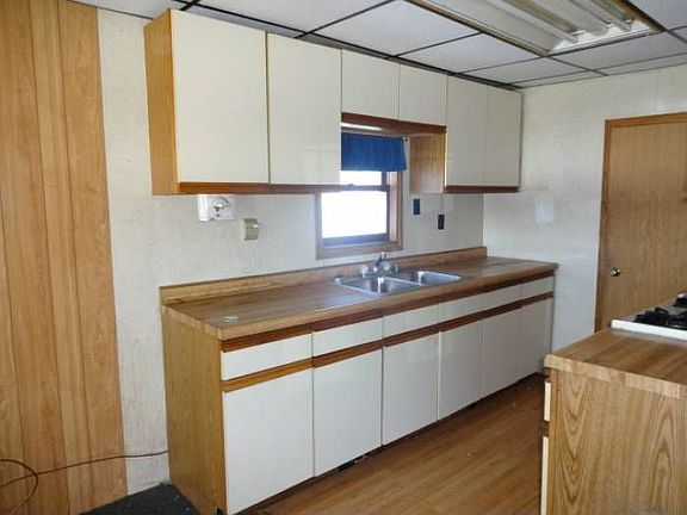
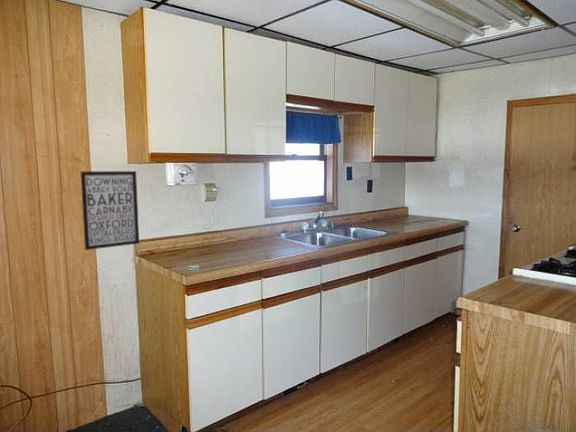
+ wall art [80,170,140,251]
